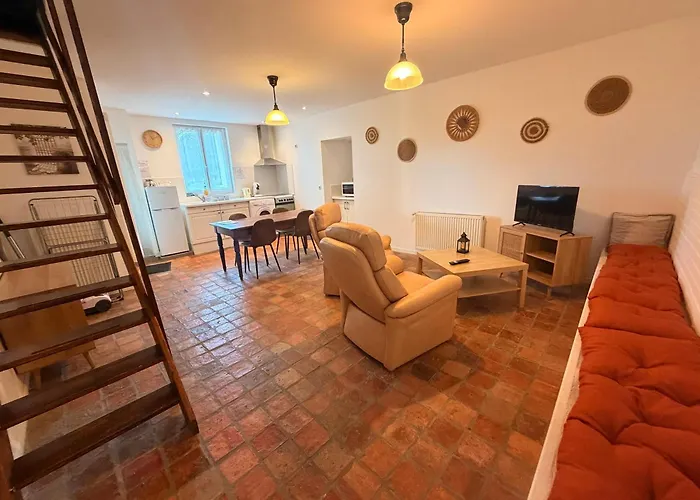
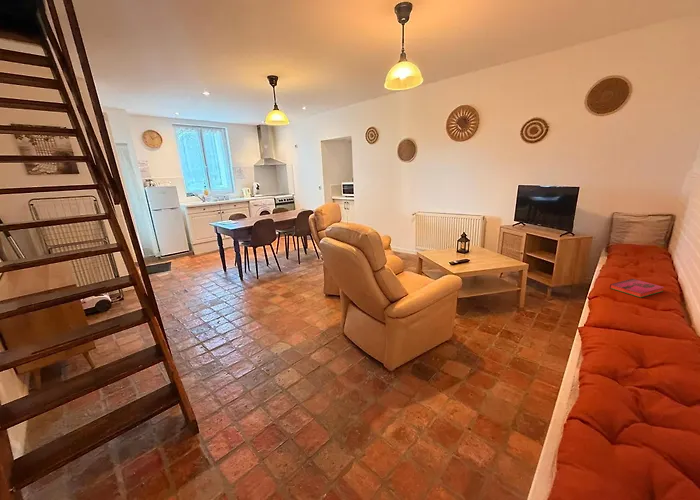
+ hardback book [609,278,665,299]
